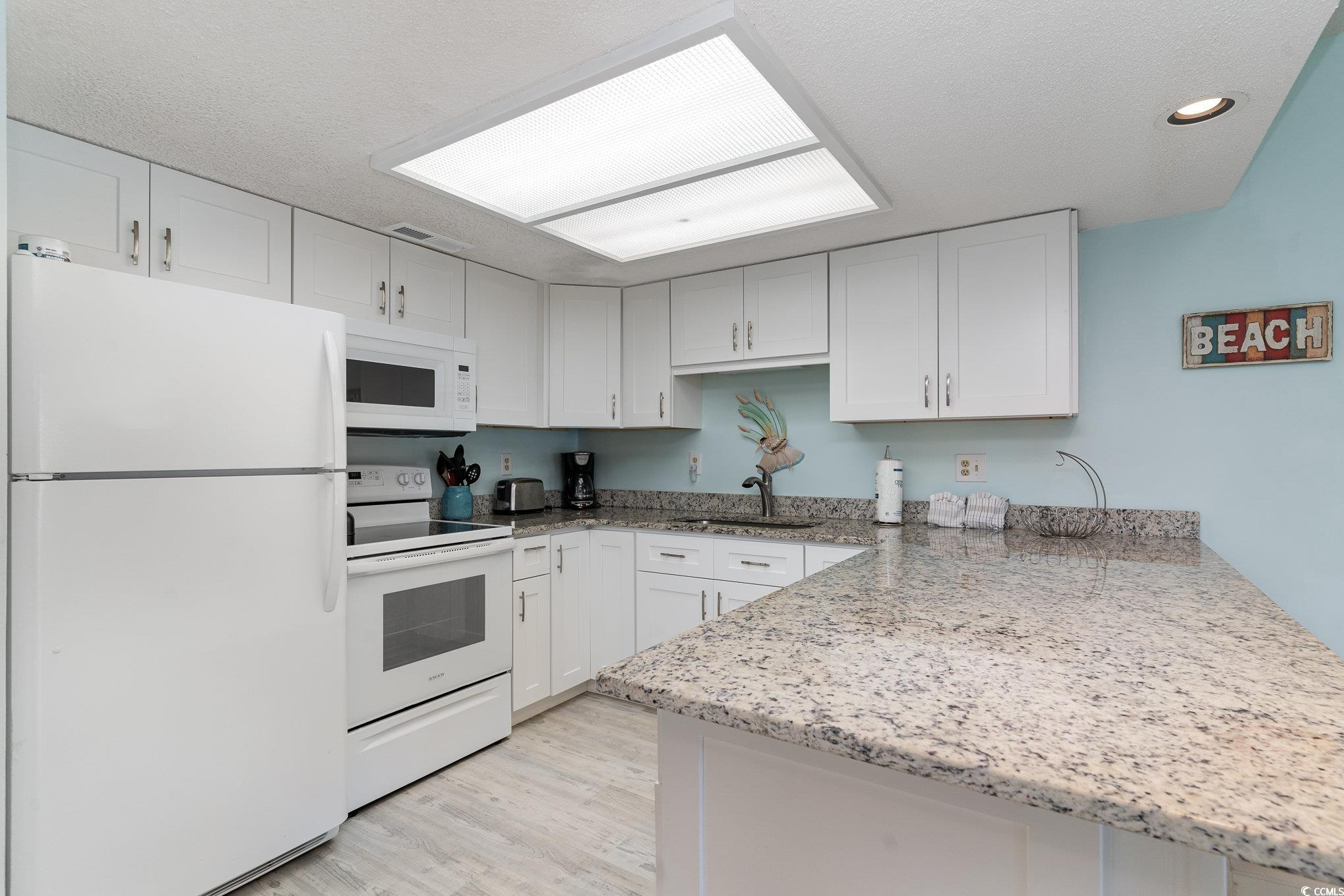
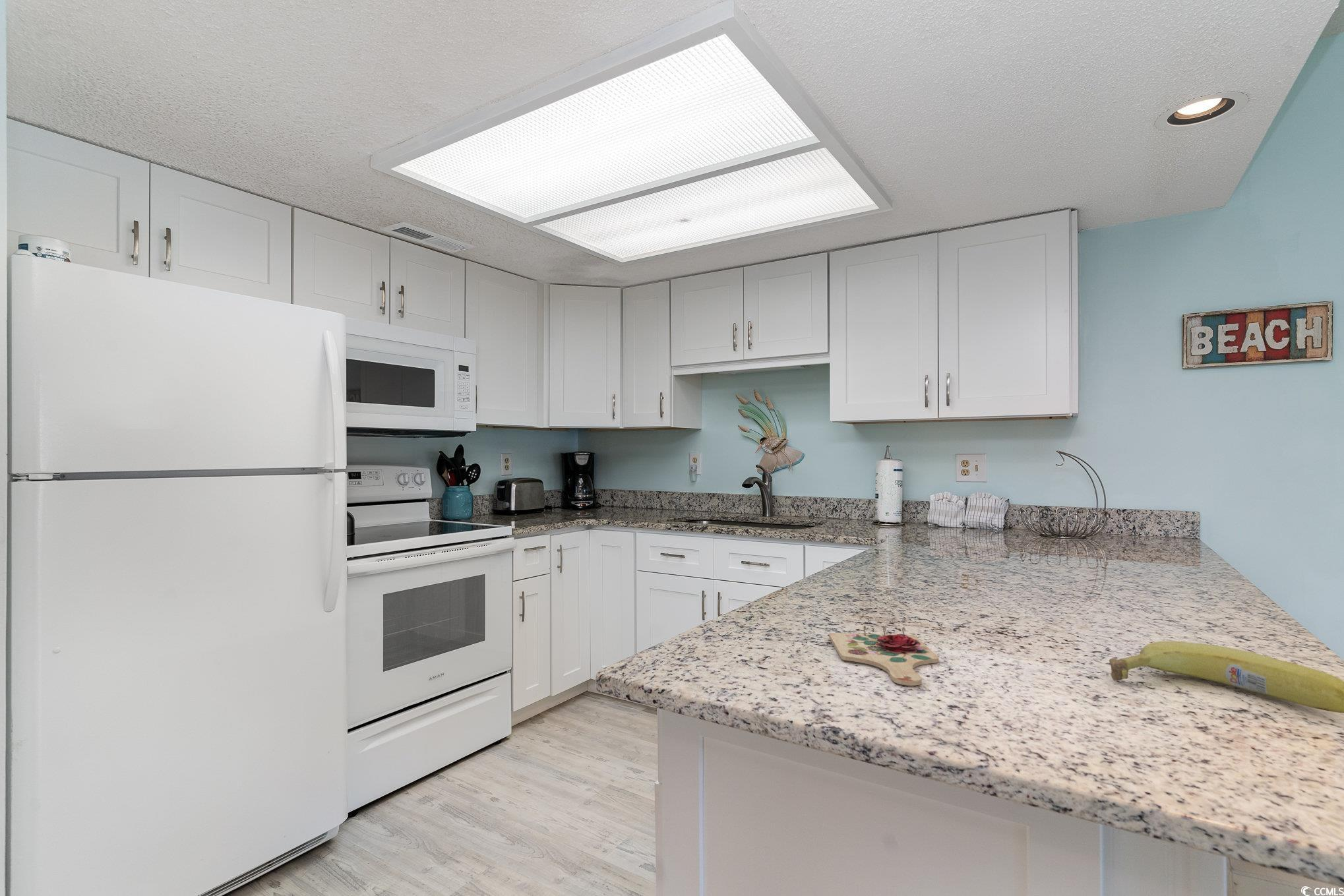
+ cutting board [828,625,939,686]
+ fruit [1109,640,1344,713]
